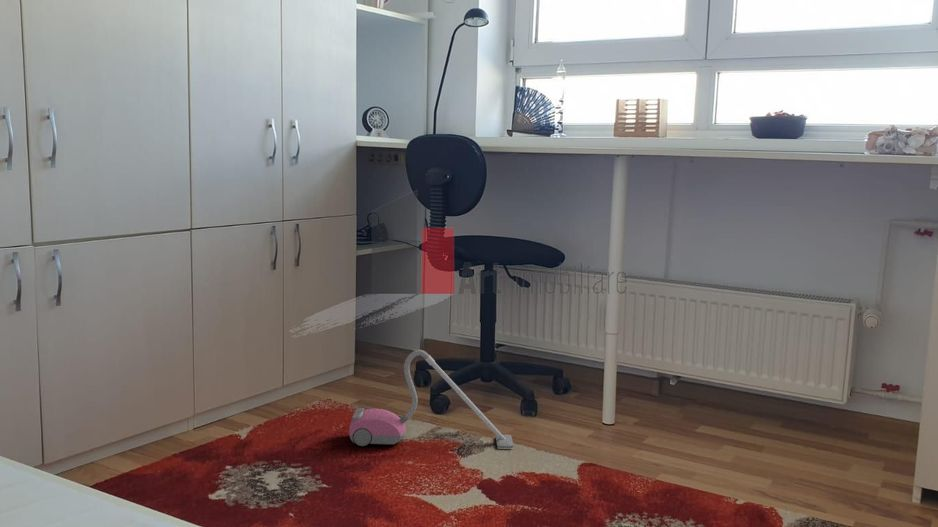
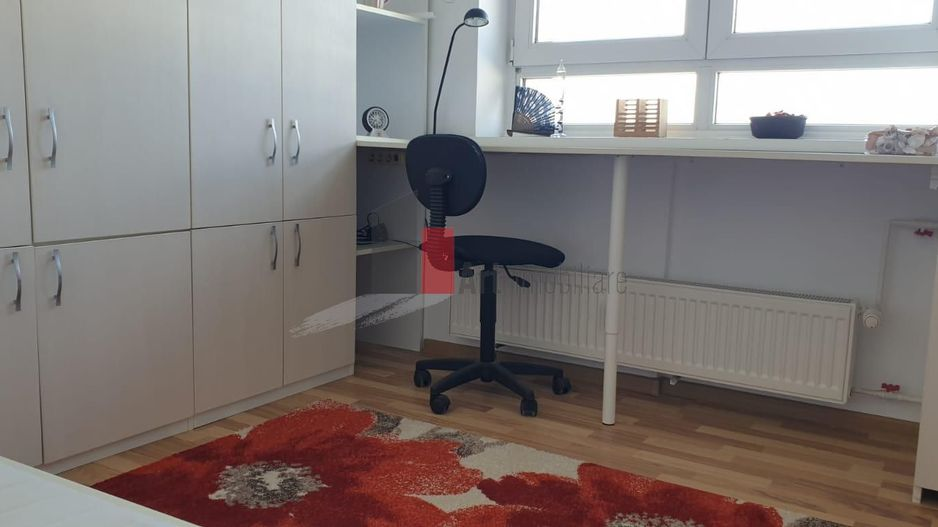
- vacuum cleaner [348,349,515,450]
